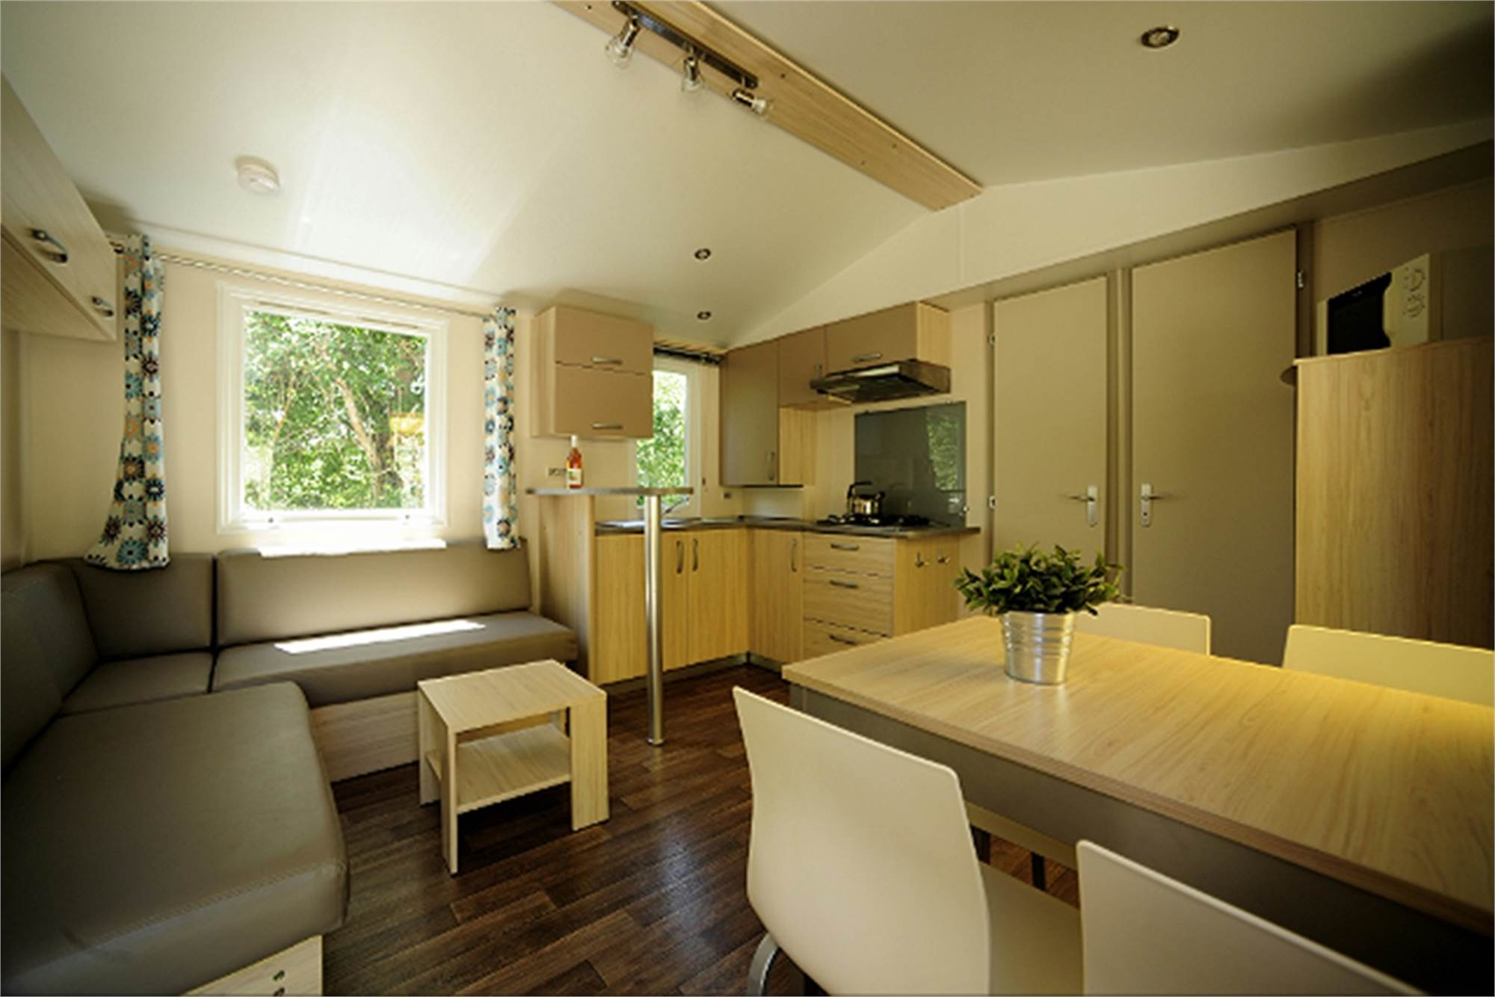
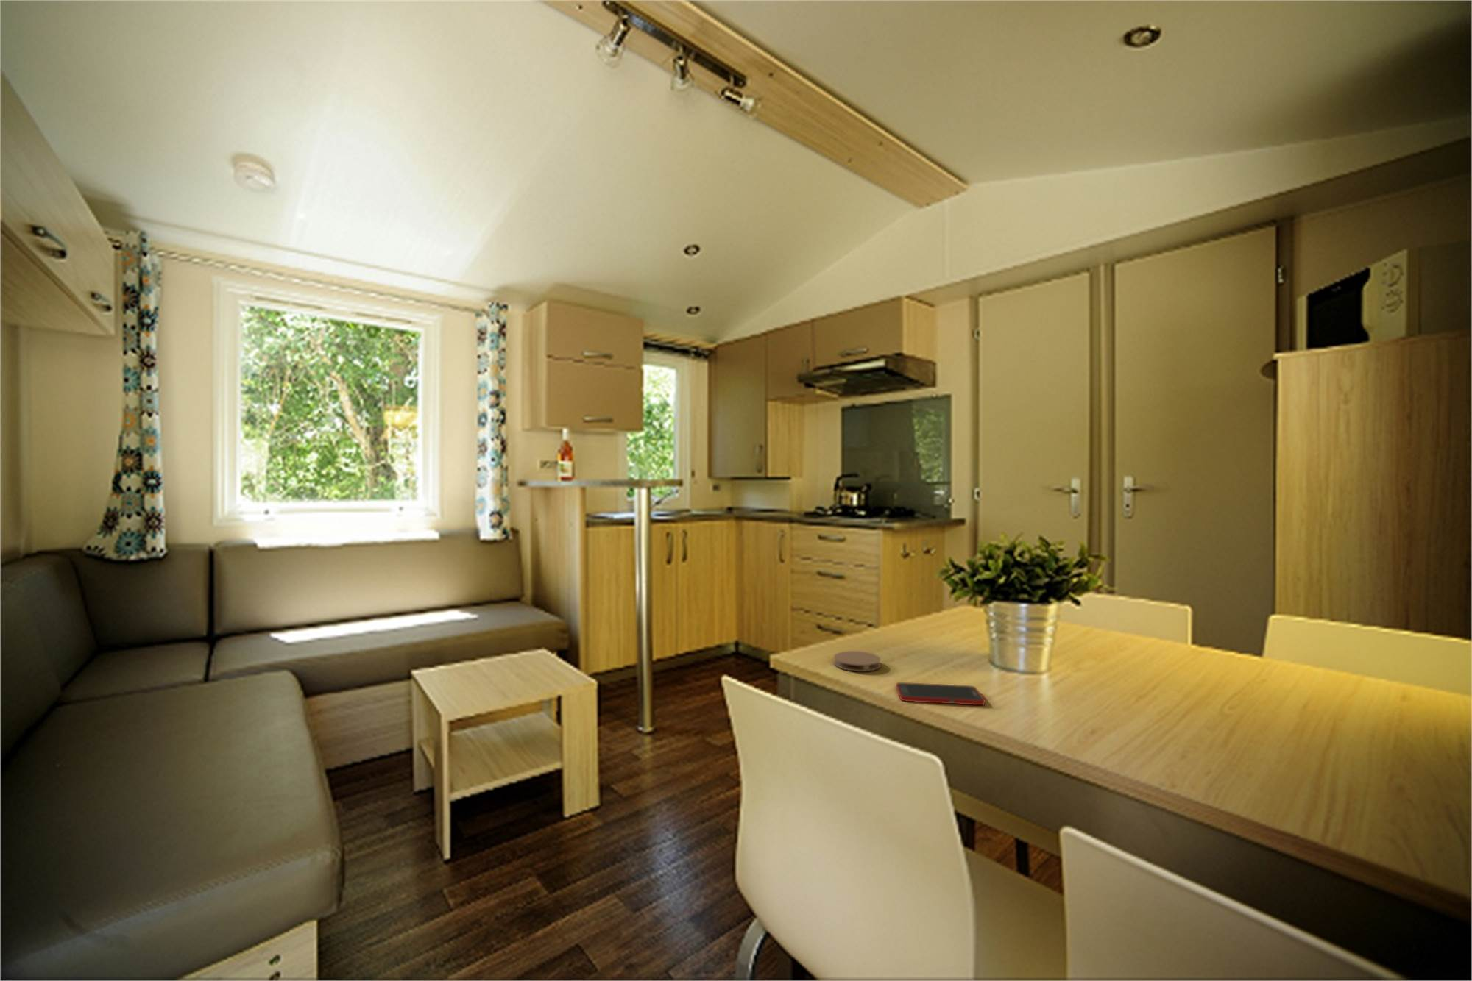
+ coaster [833,650,882,672]
+ cell phone [895,682,986,706]
